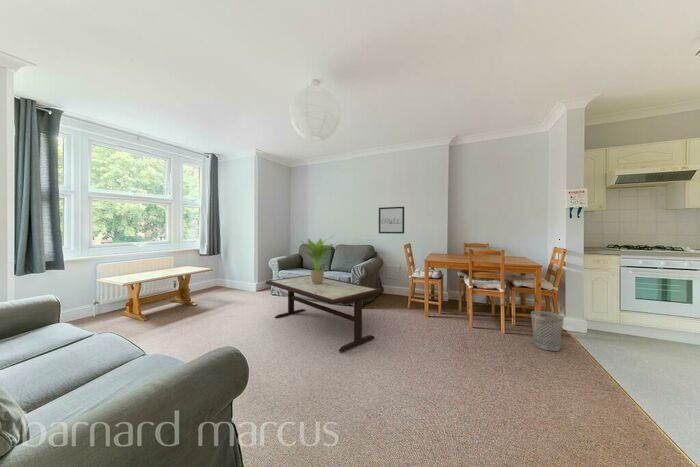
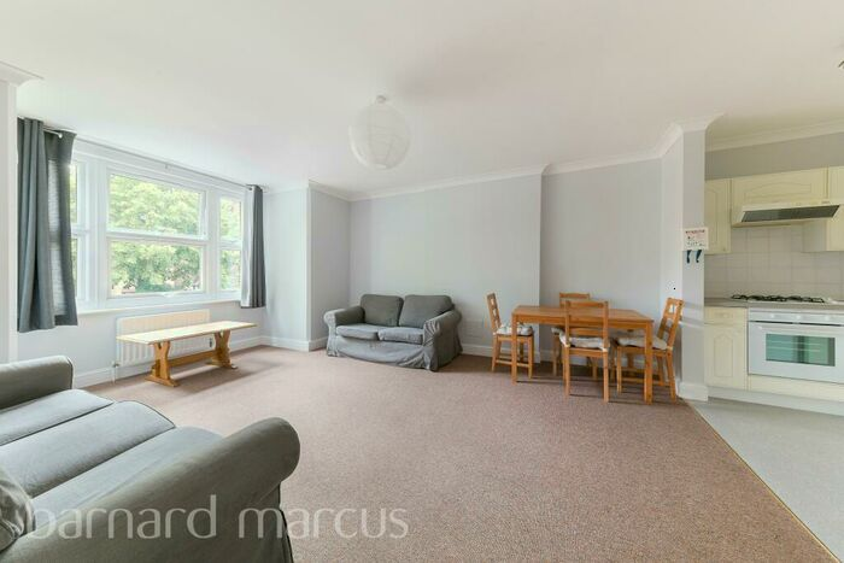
- potted plant [294,232,337,284]
- wall art [378,206,405,235]
- coffee table [265,274,383,353]
- wastebasket [530,310,564,352]
